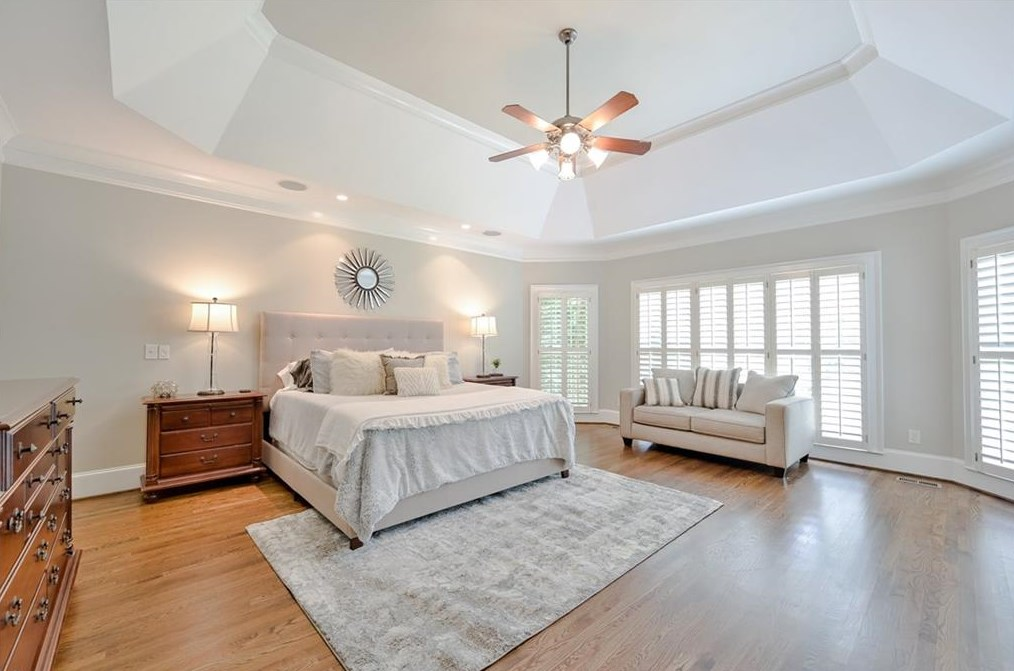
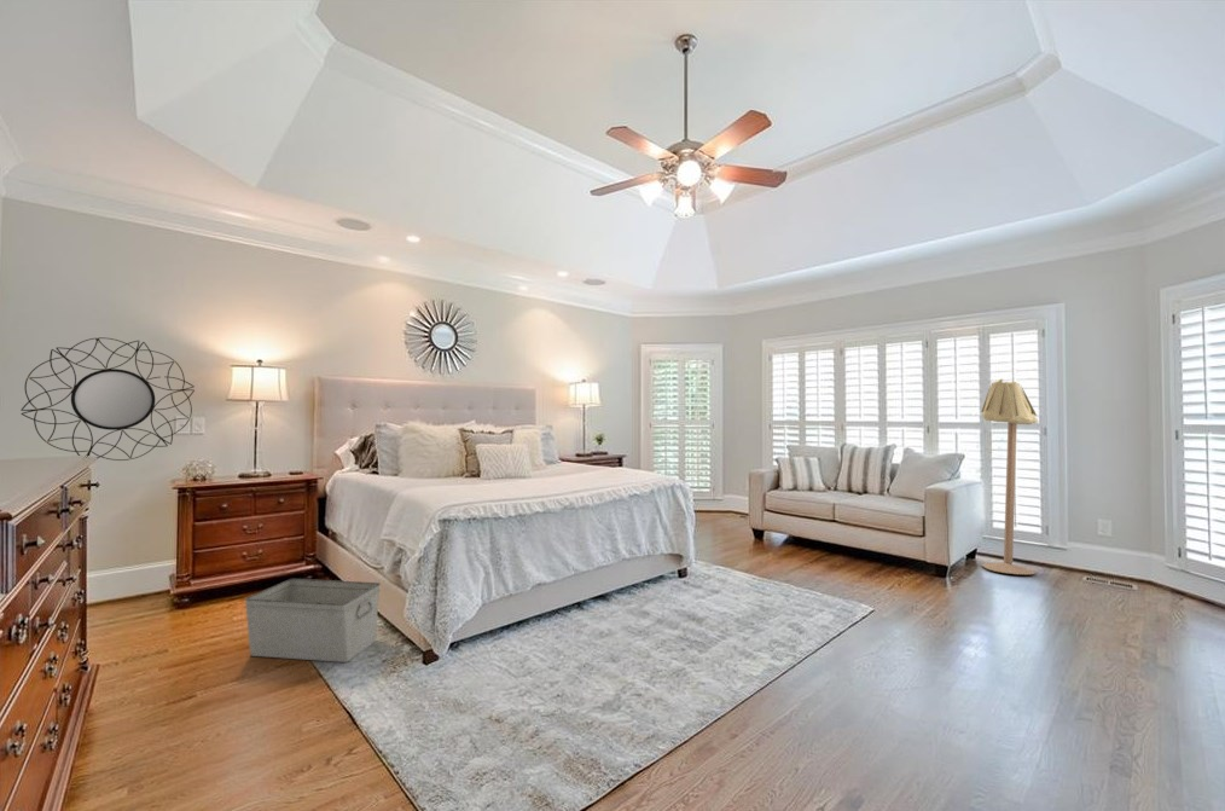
+ home mirror [21,336,196,462]
+ storage bin [244,578,382,664]
+ floor lamp [981,378,1039,575]
